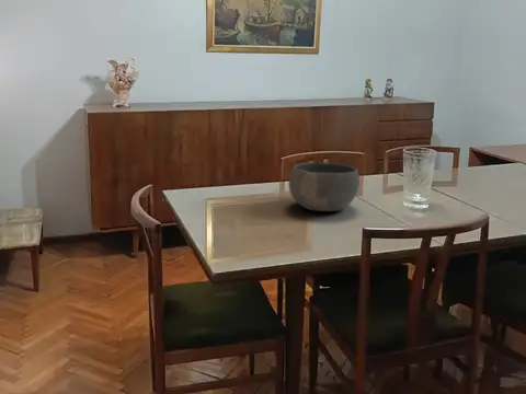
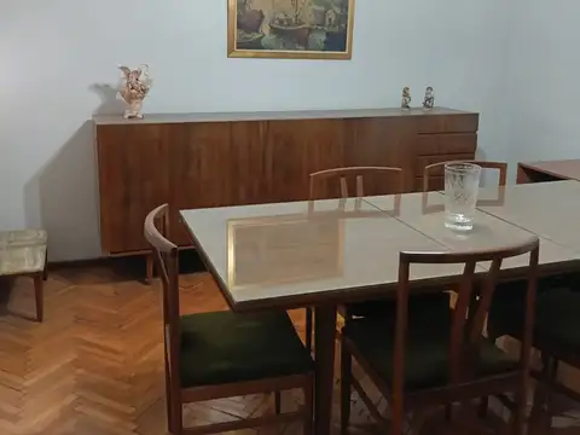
- bowl [288,161,361,212]
